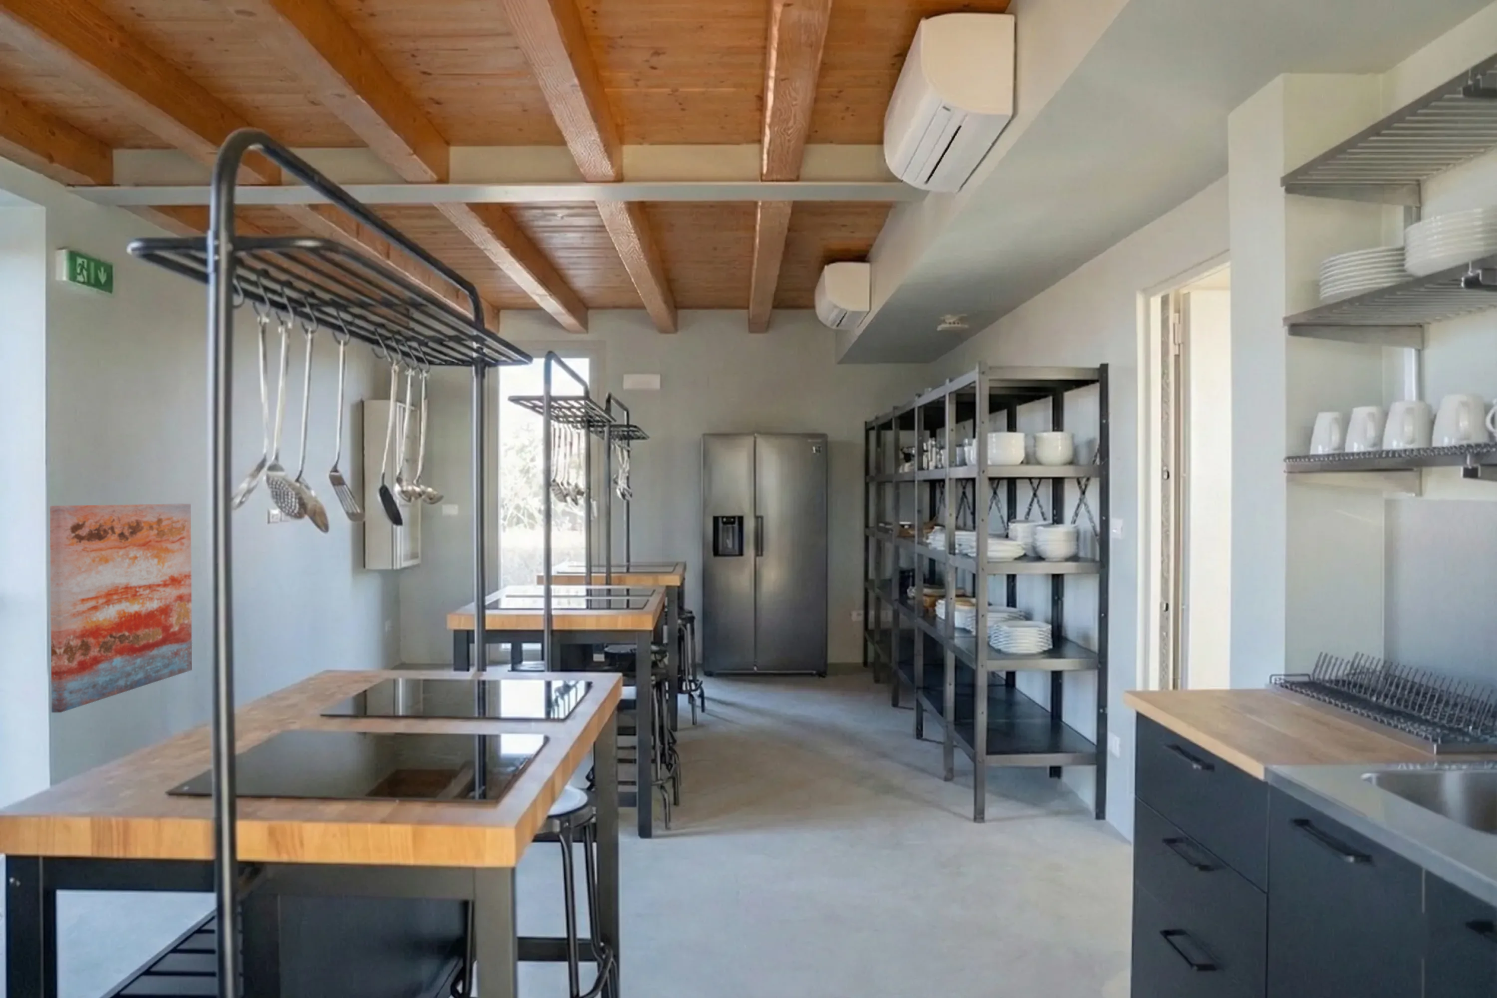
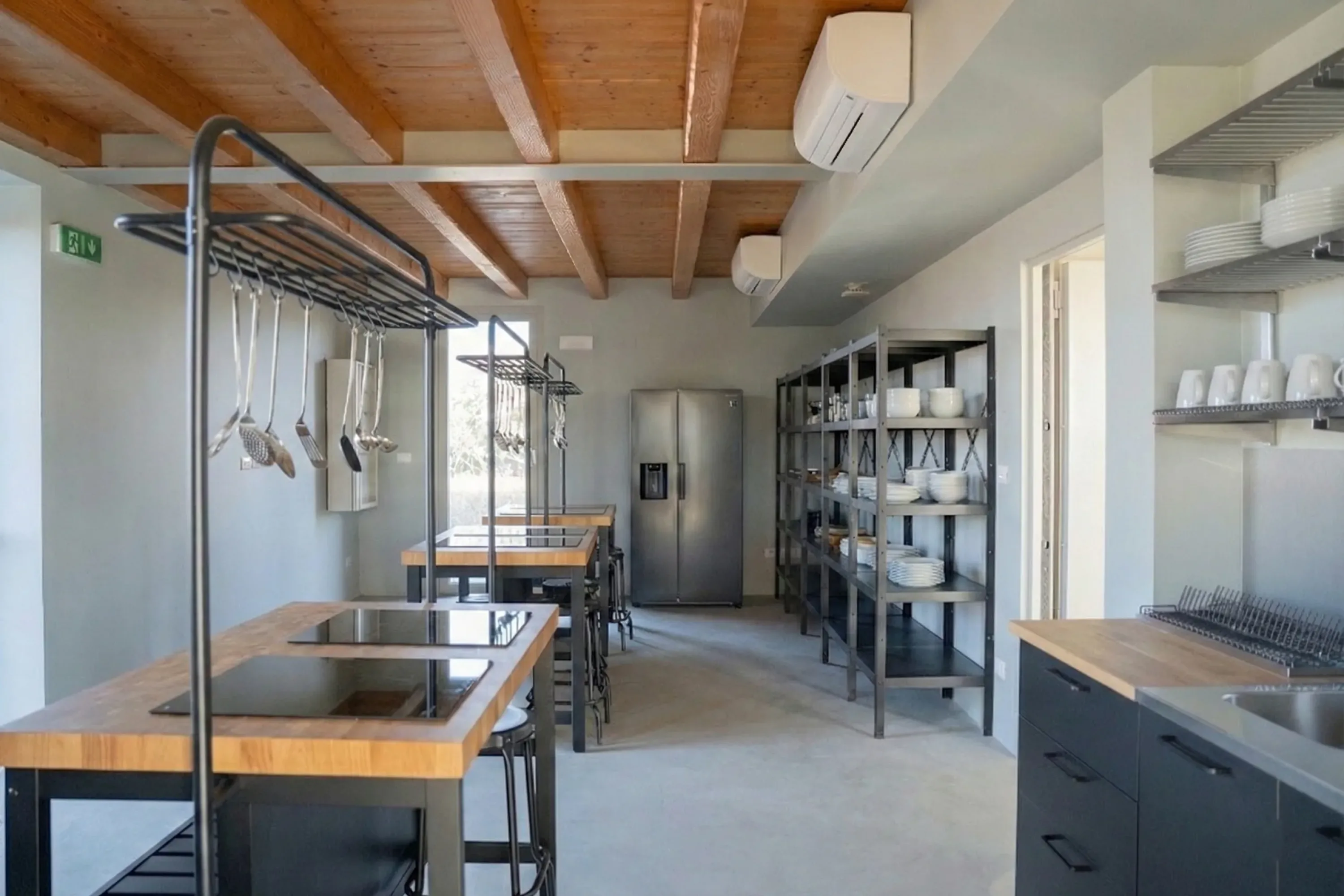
- wall art [49,503,193,713]
